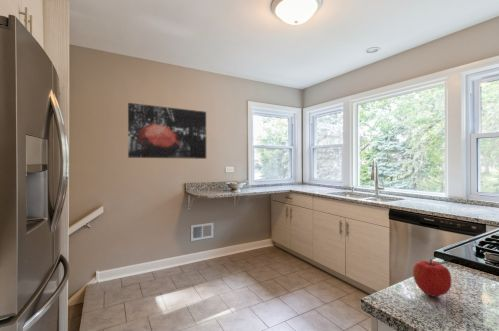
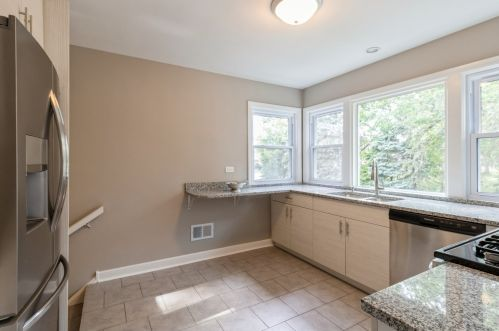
- fruit [412,259,452,298]
- wall art [127,102,207,160]
